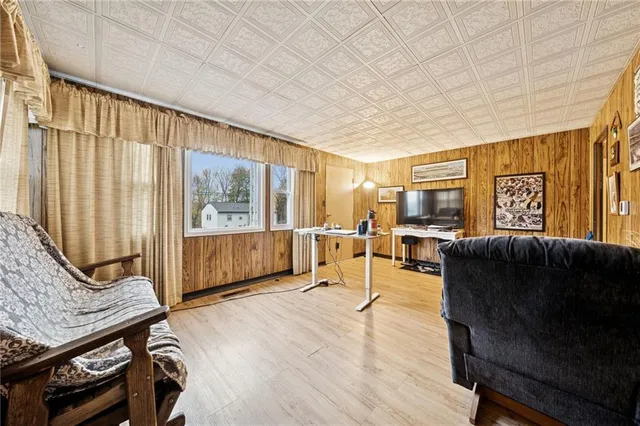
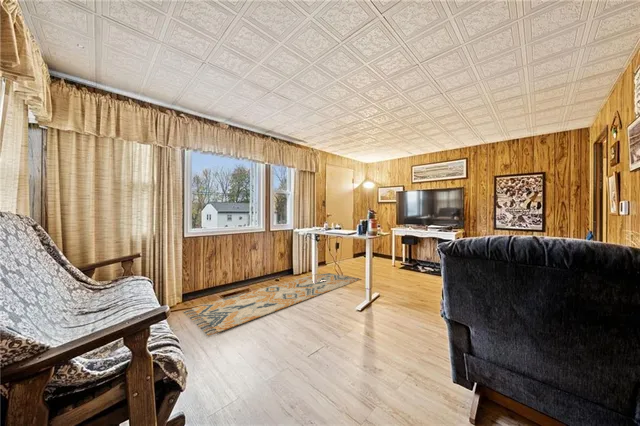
+ rug [182,272,362,336]
